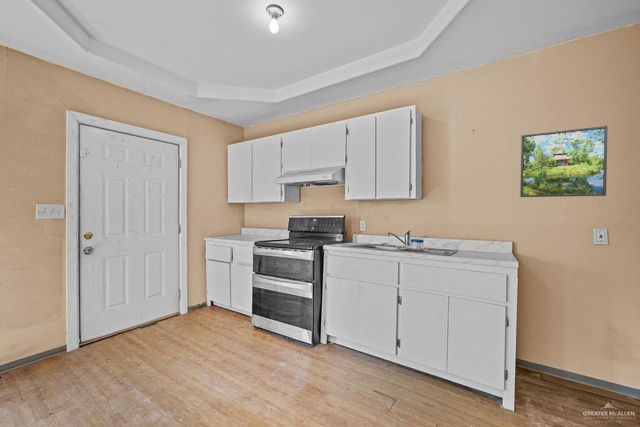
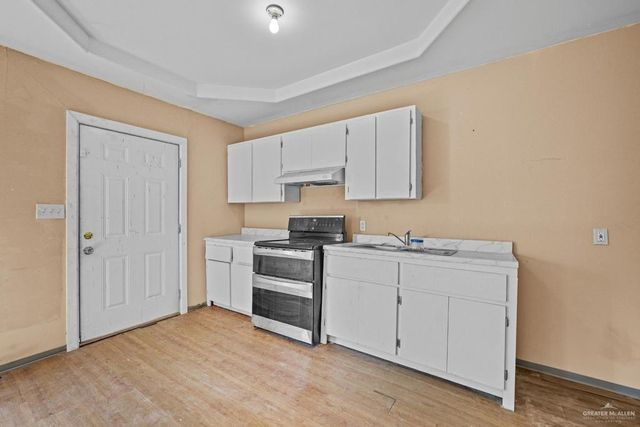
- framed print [519,125,608,198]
